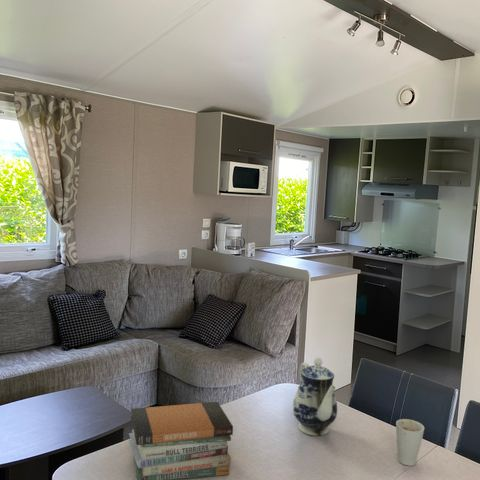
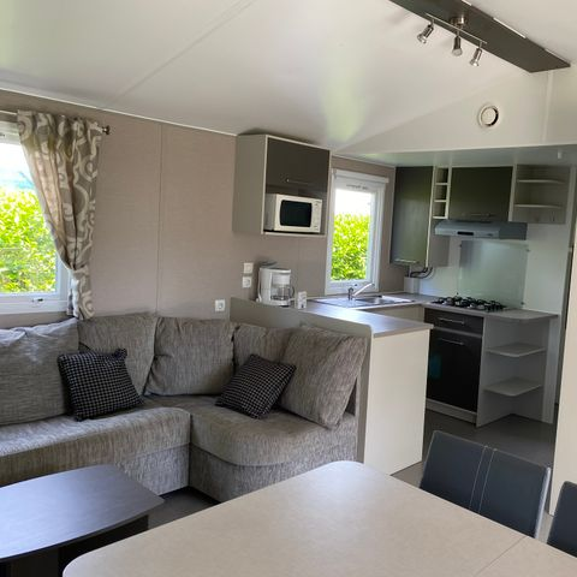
- cup [395,418,425,467]
- teapot [292,357,338,437]
- book stack [128,401,234,480]
